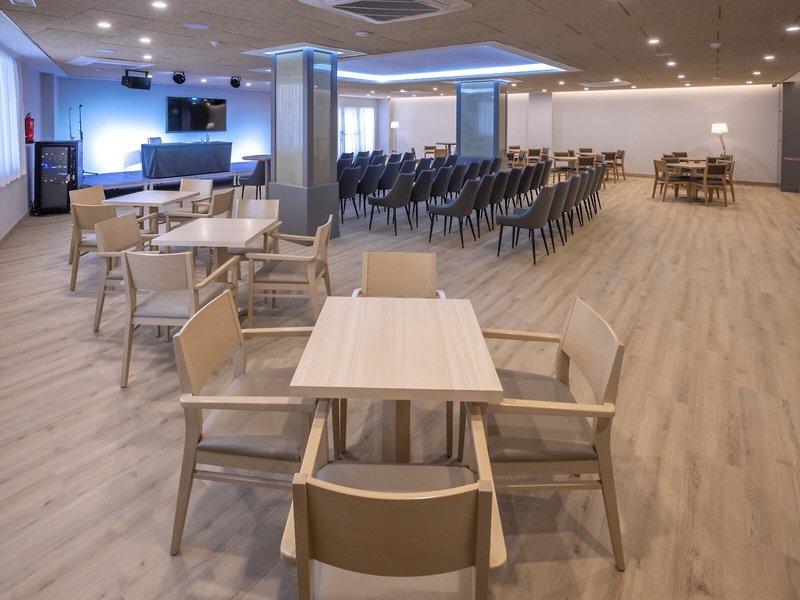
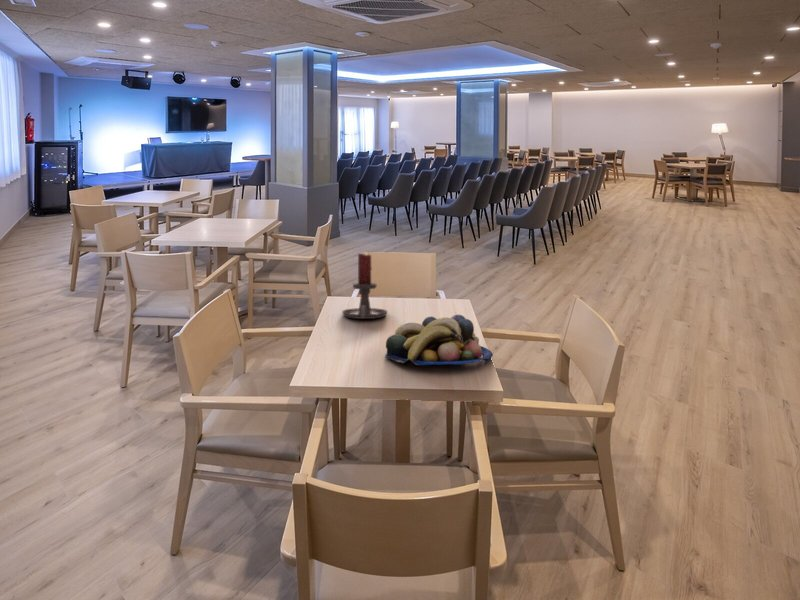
+ fruit bowl [384,314,494,366]
+ candle holder [341,252,389,320]
